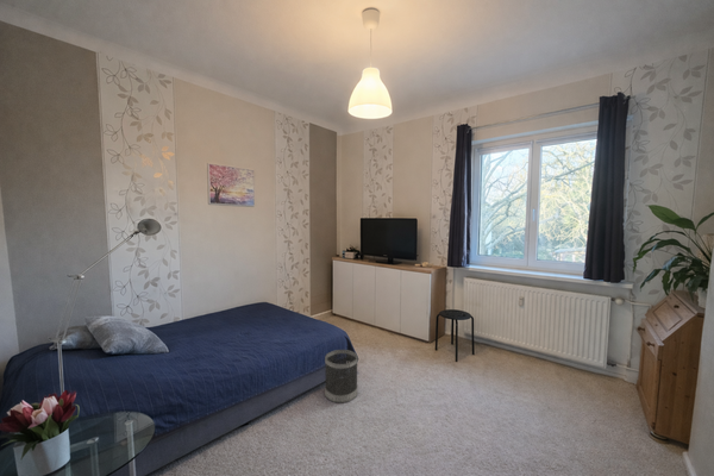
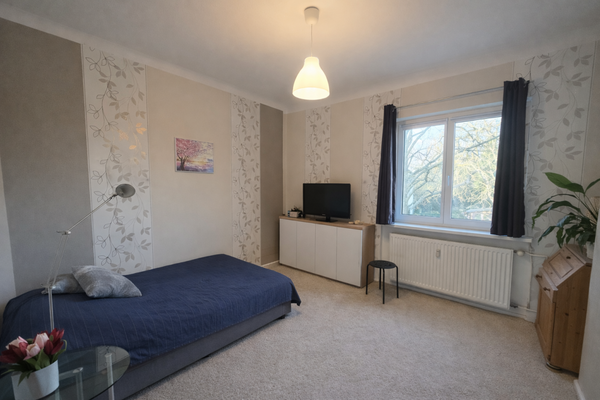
- wastebasket [324,349,359,405]
